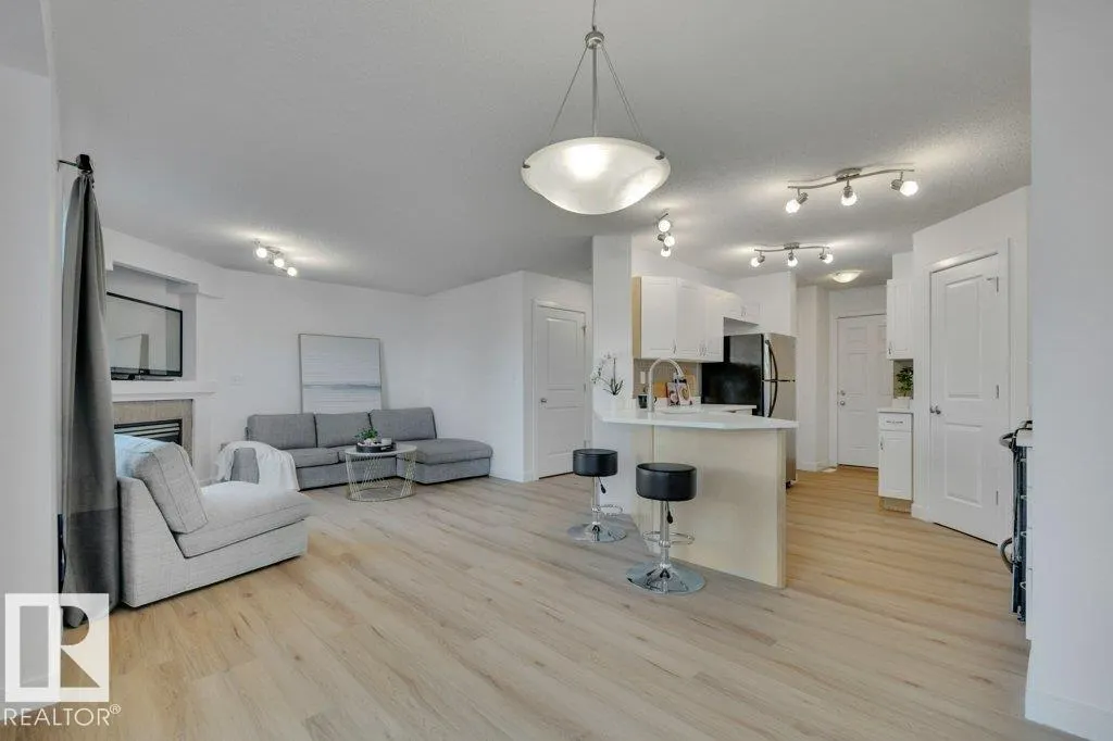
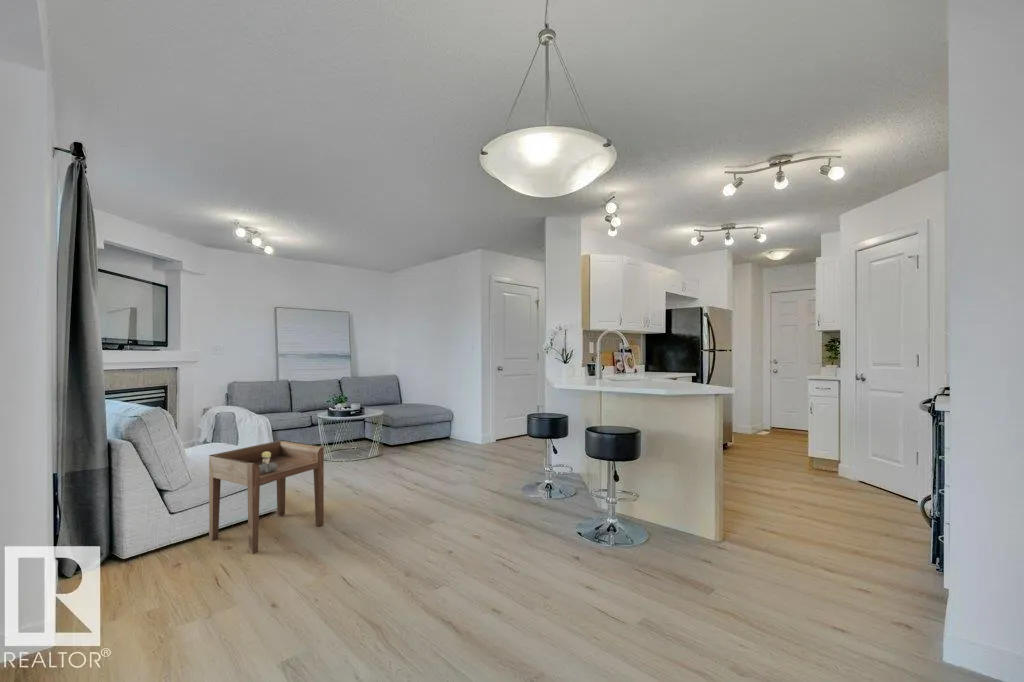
+ side table [208,439,325,555]
+ bust sculpture [259,451,278,475]
